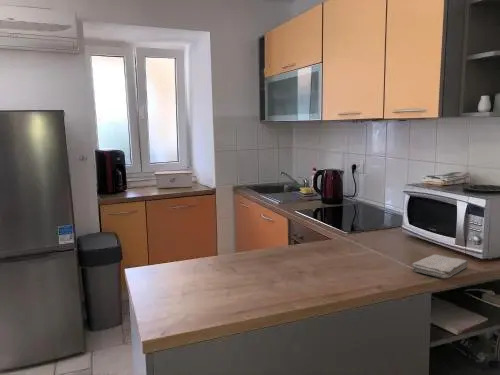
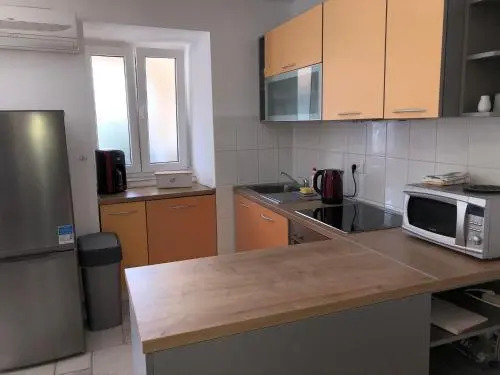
- washcloth [411,253,469,279]
